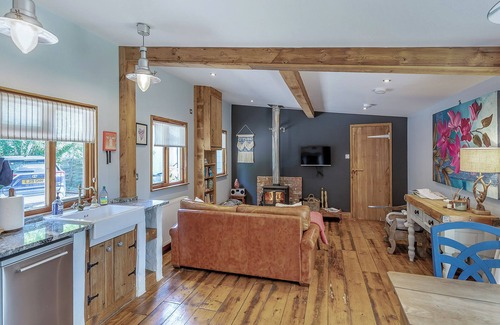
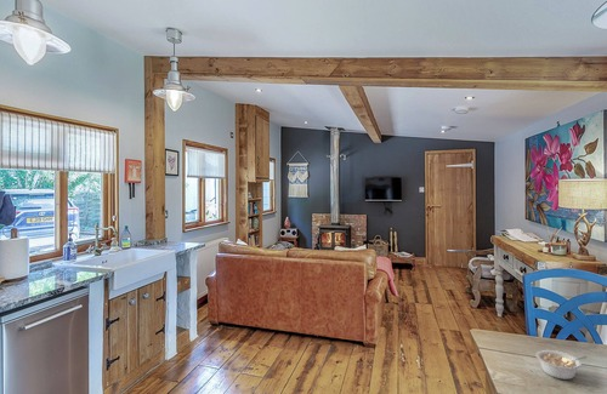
+ legume [535,349,589,381]
